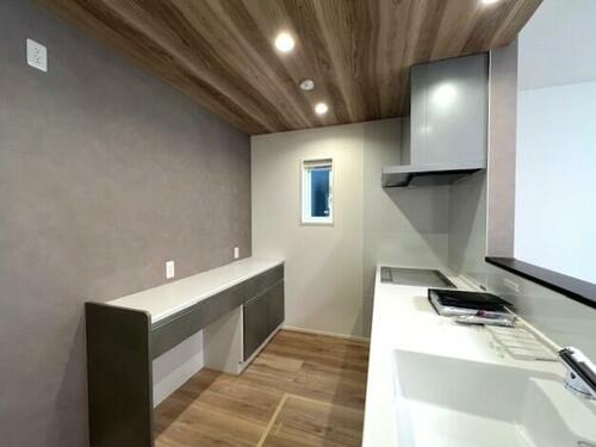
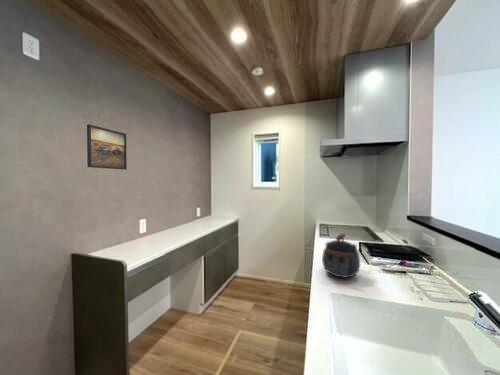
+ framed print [86,123,128,171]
+ kettle [321,233,361,279]
